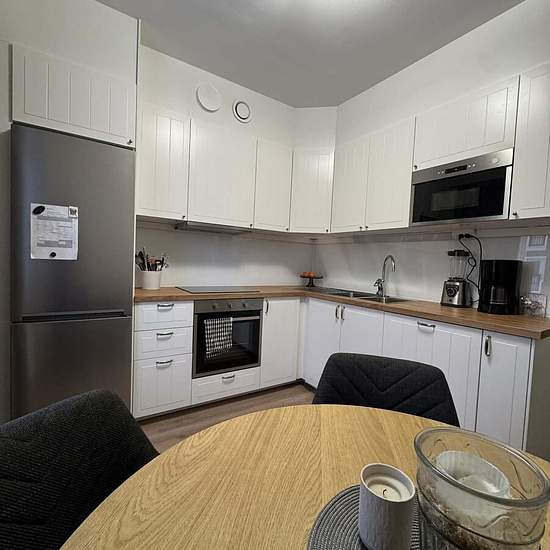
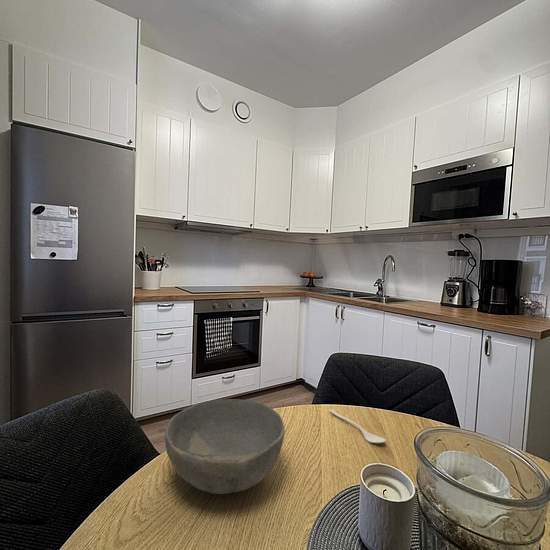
+ spoon [328,408,387,444]
+ bowl [164,398,286,495]
